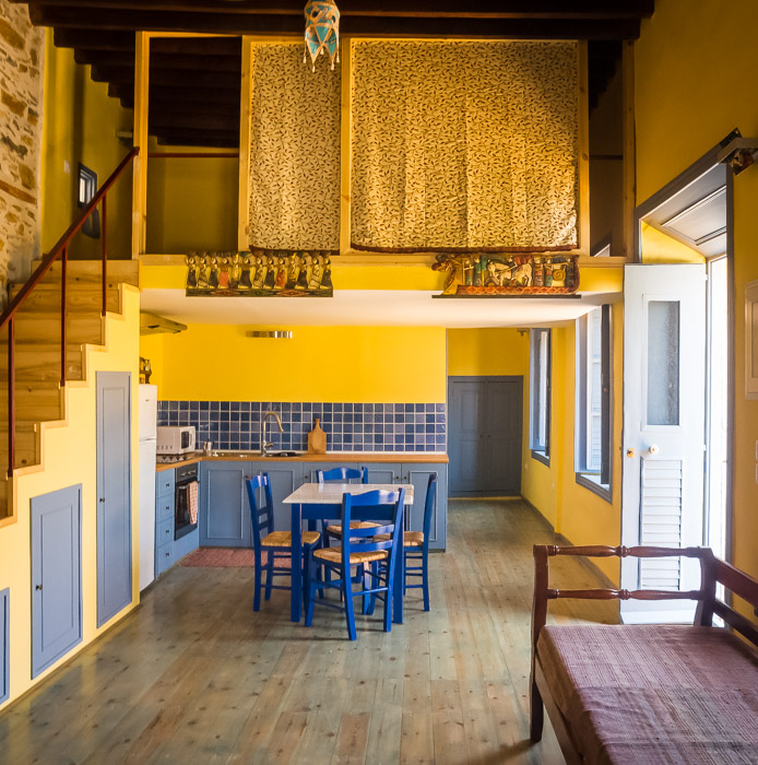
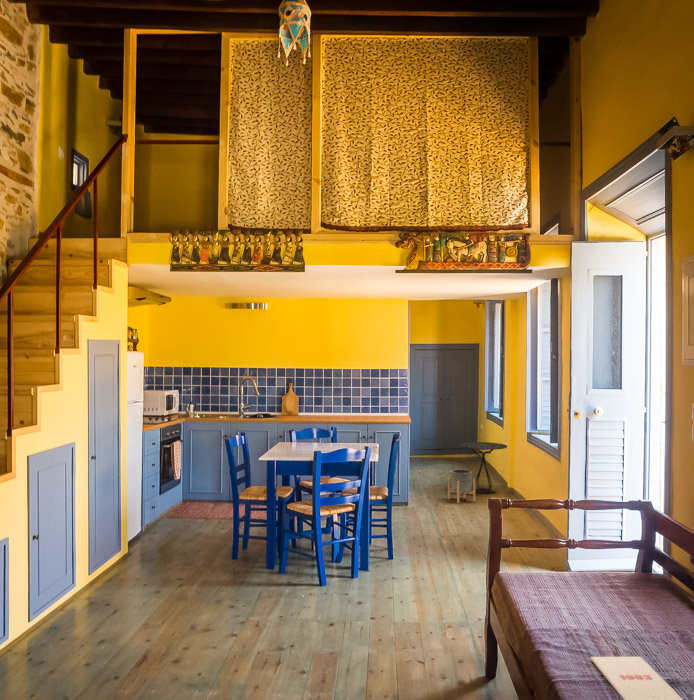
+ side table [459,441,508,495]
+ planter [447,469,476,504]
+ magazine [589,656,684,700]
